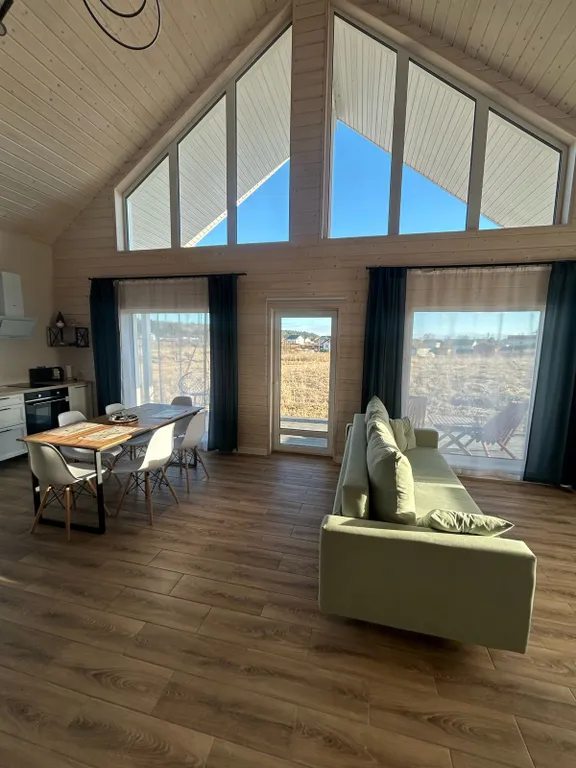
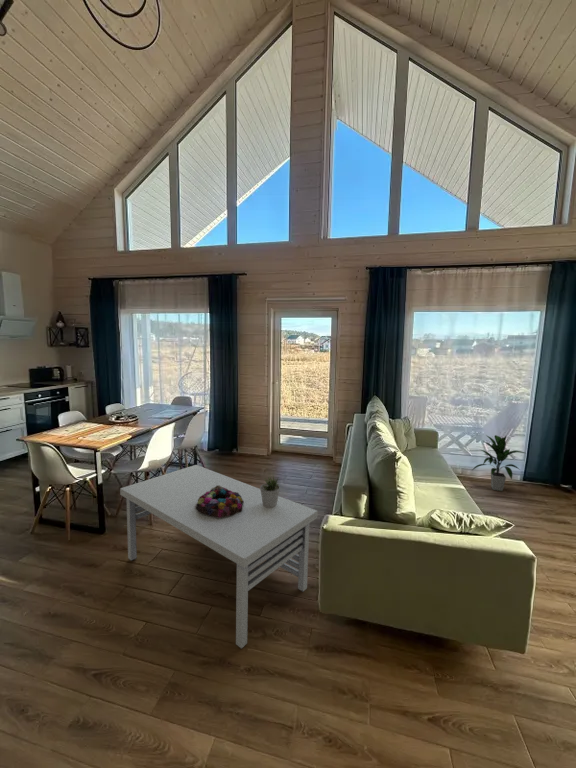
+ coffee table [119,464,319,649]
+ potted plant [259,475,282,508]
+ indoor plant [472,433,526,492]
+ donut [195,485,244,518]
